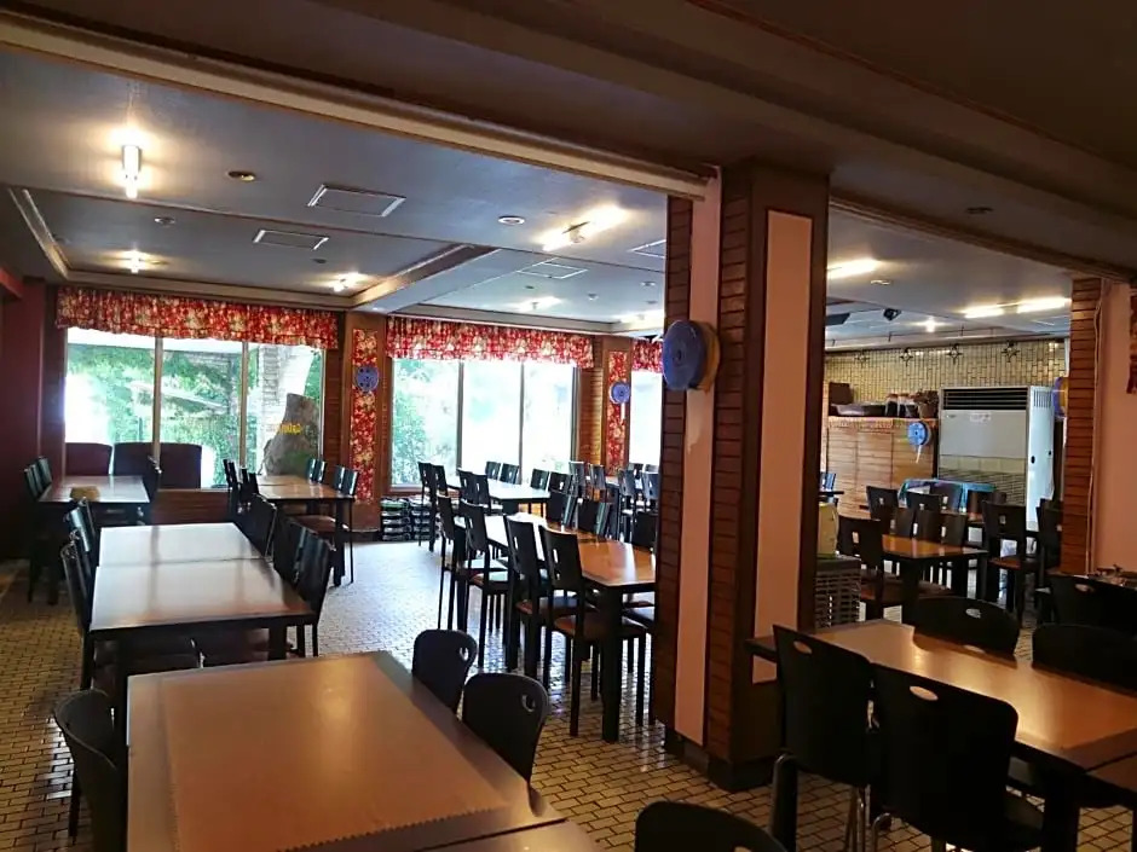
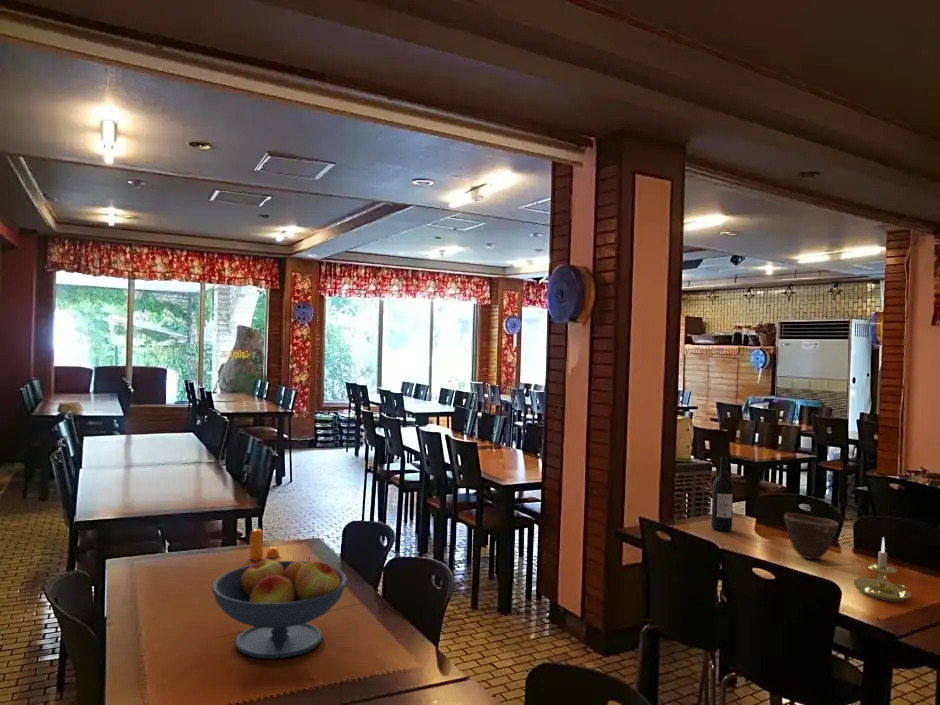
+ candle holder [853,536,912,603]
+ bowl [783,512,840,560]
+ fruit bowl [211,556,349,660]
+ pepper shaker [249,528,280,561]
+ wine bottle [710,456,734,532]
